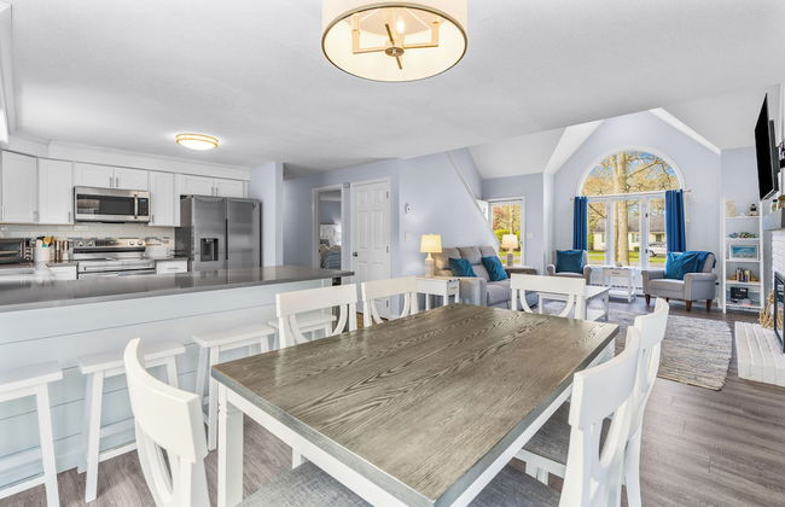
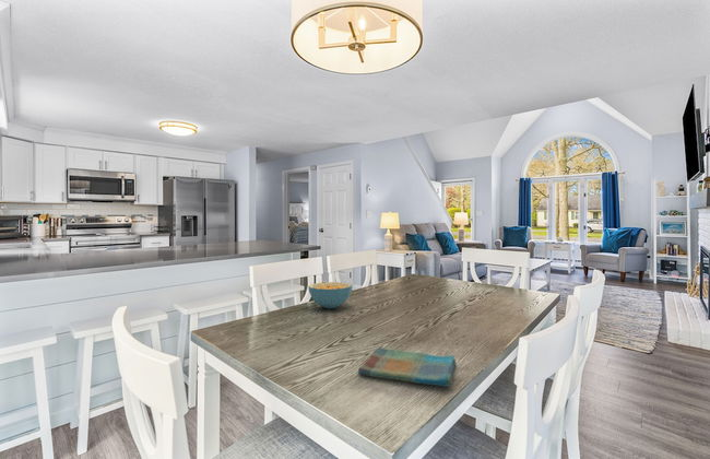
+ dish towel [357,346,458,388]
+ cereal bowl [307,281,353,309]
